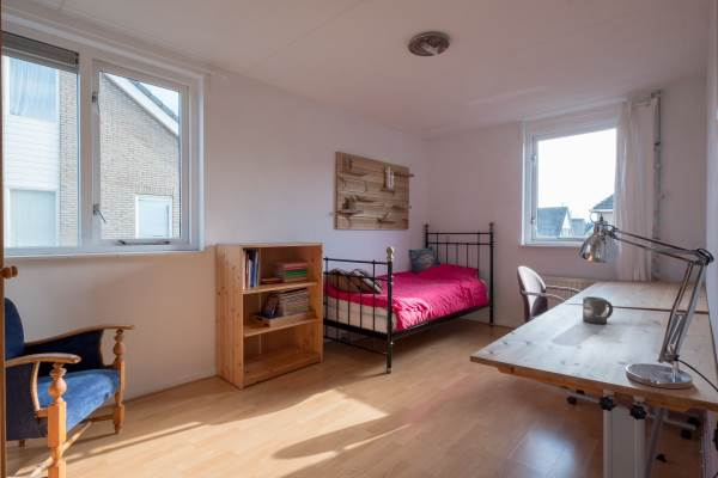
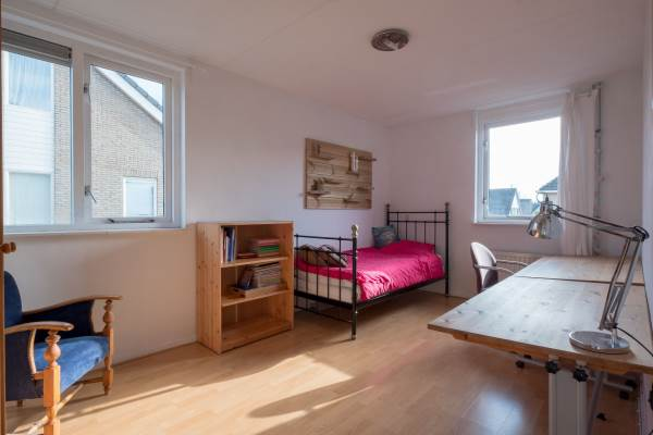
- mug [582,295,614,325]
